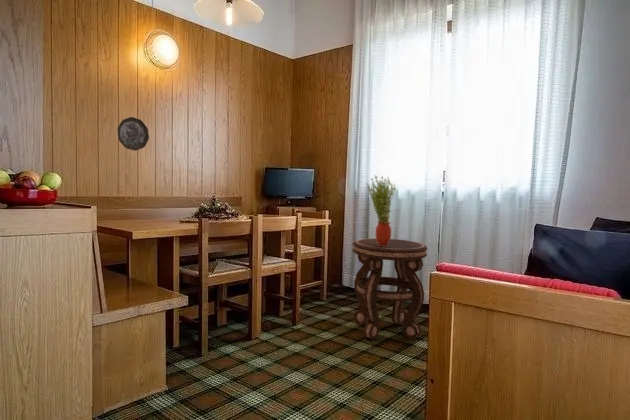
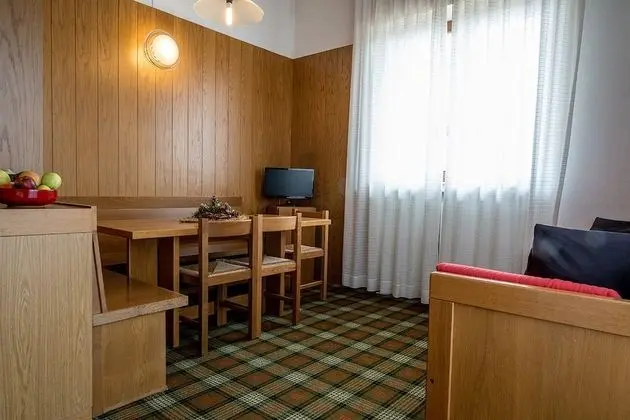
- decorative plate [116,116,150,152]
- potted plant [366,175,396,247]
- side table [351,237,428,341]
